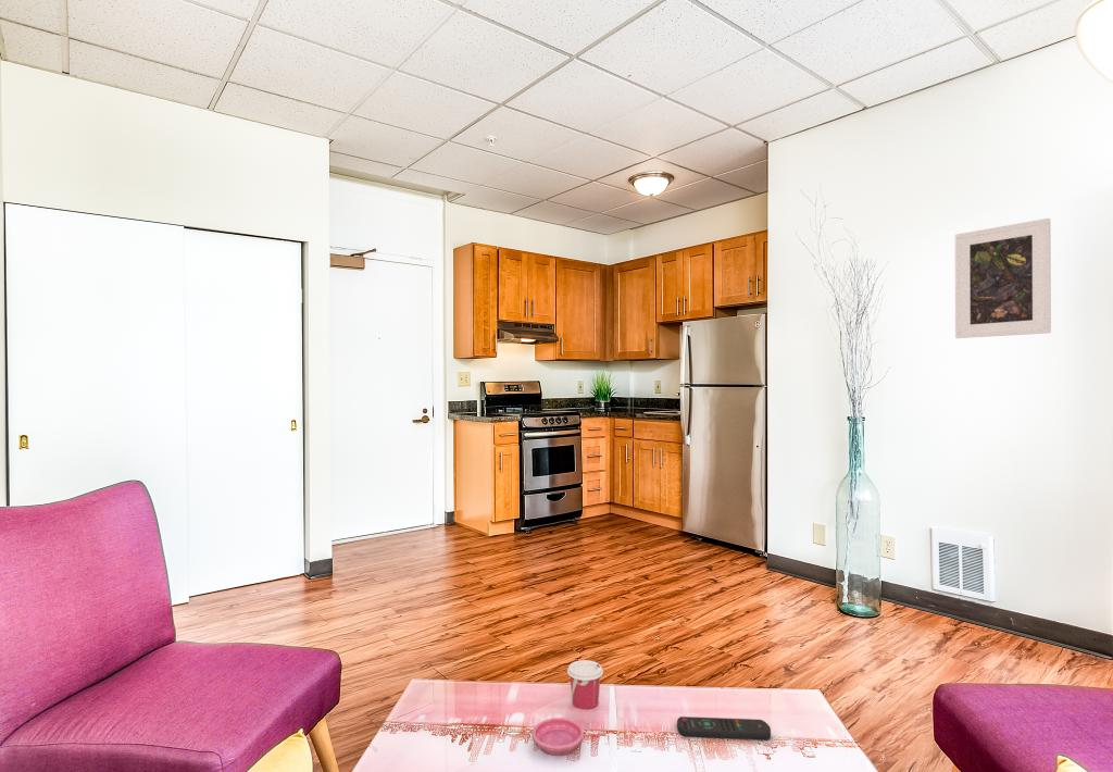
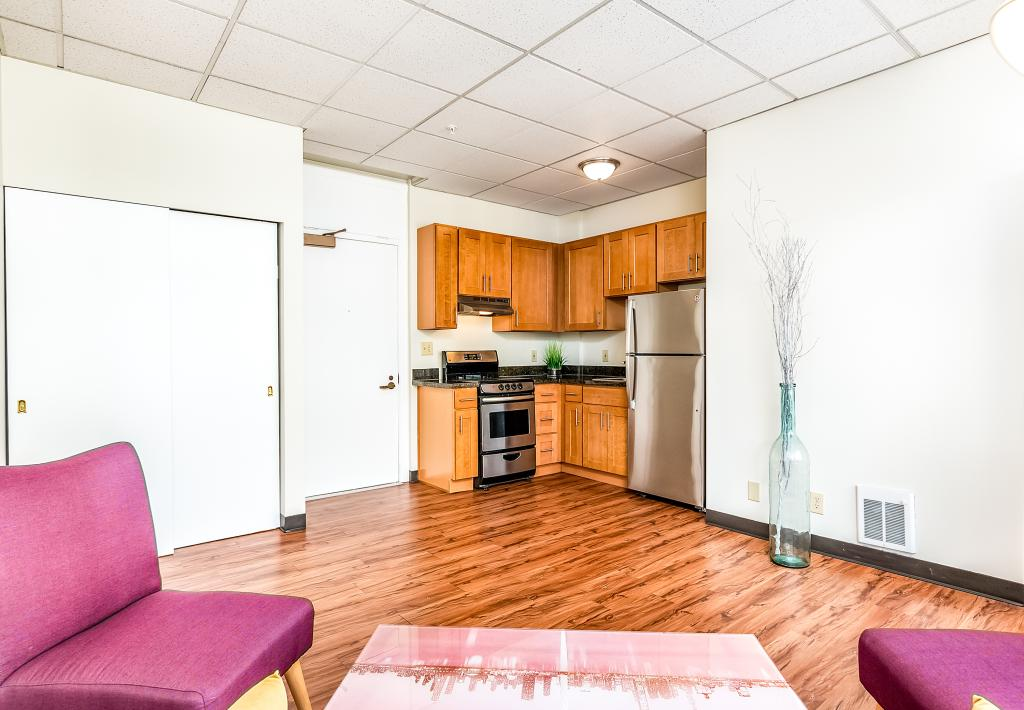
- cup [566,659,604,710]
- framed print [954,217,1052,339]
- remote control [676,715,772,742]
- saucer [532,717,585,757]
